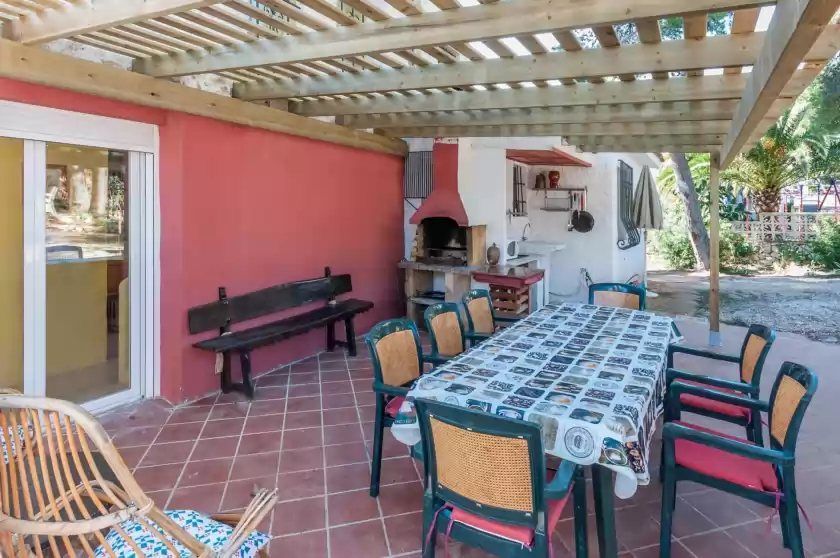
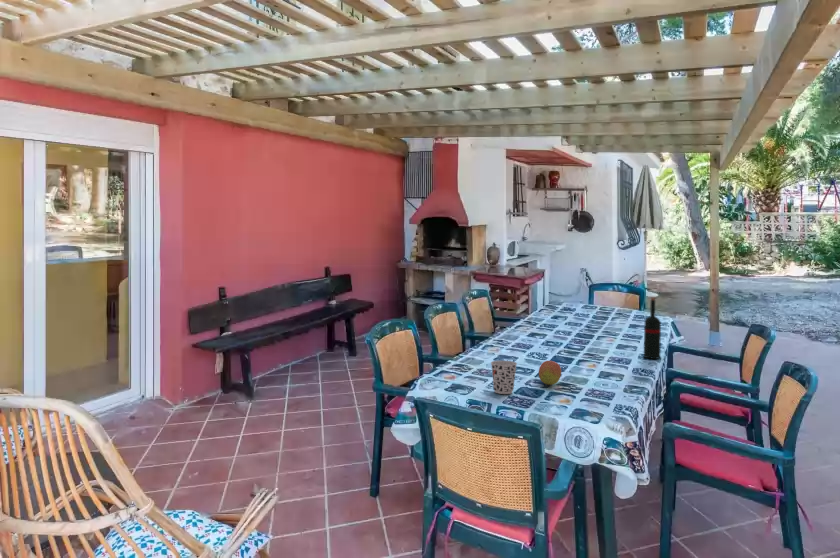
+ cup [490,360,518,395]
+ fruit [538,360,562,386]
+ wine bottle [643,297,662,360]
